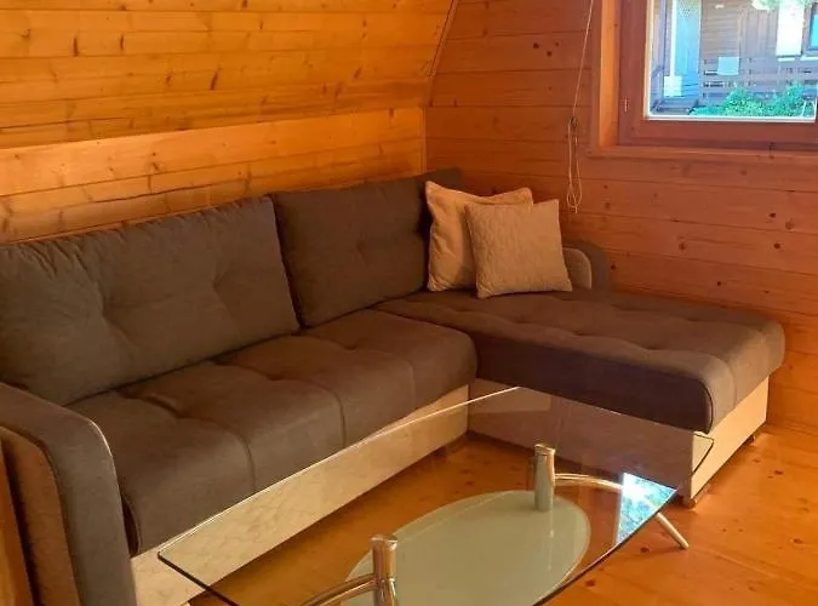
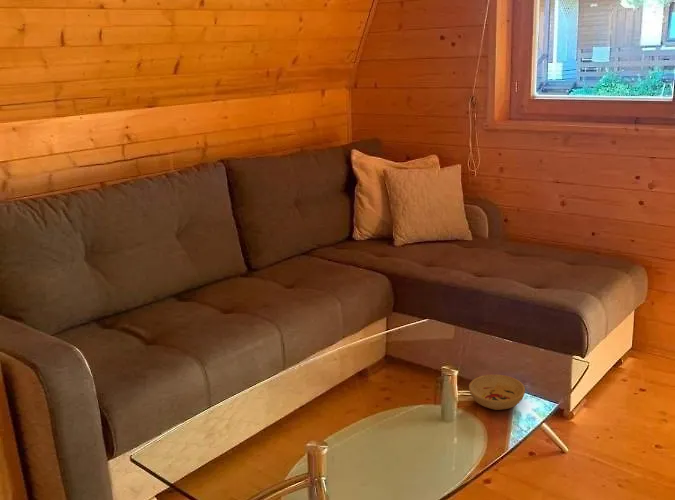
+ bowl [468,374,526,411]
